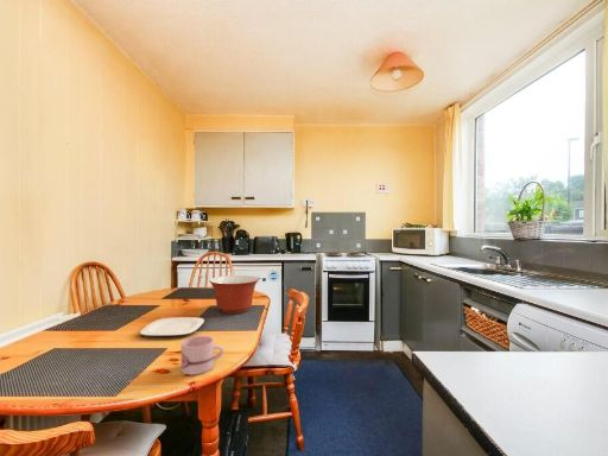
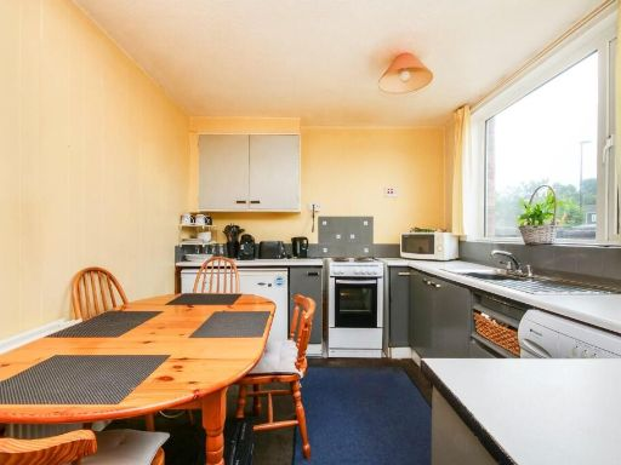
- mug [179,335,224,375]
- plate [139,316,205,337]
- mixing bowl [208,274,260,315]
